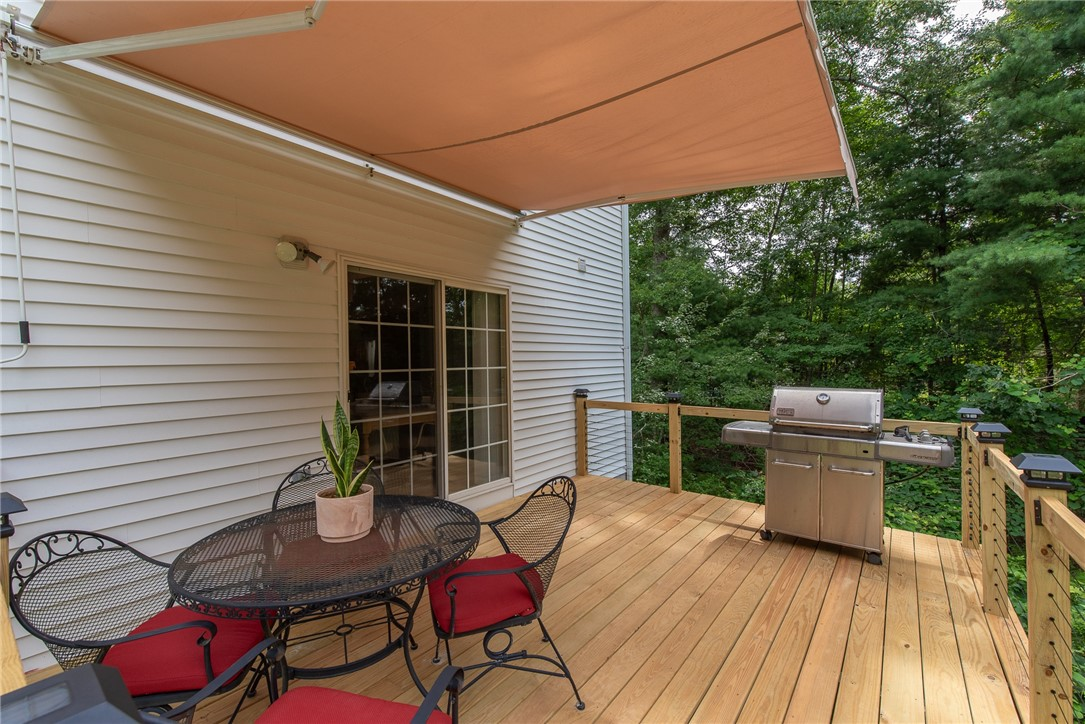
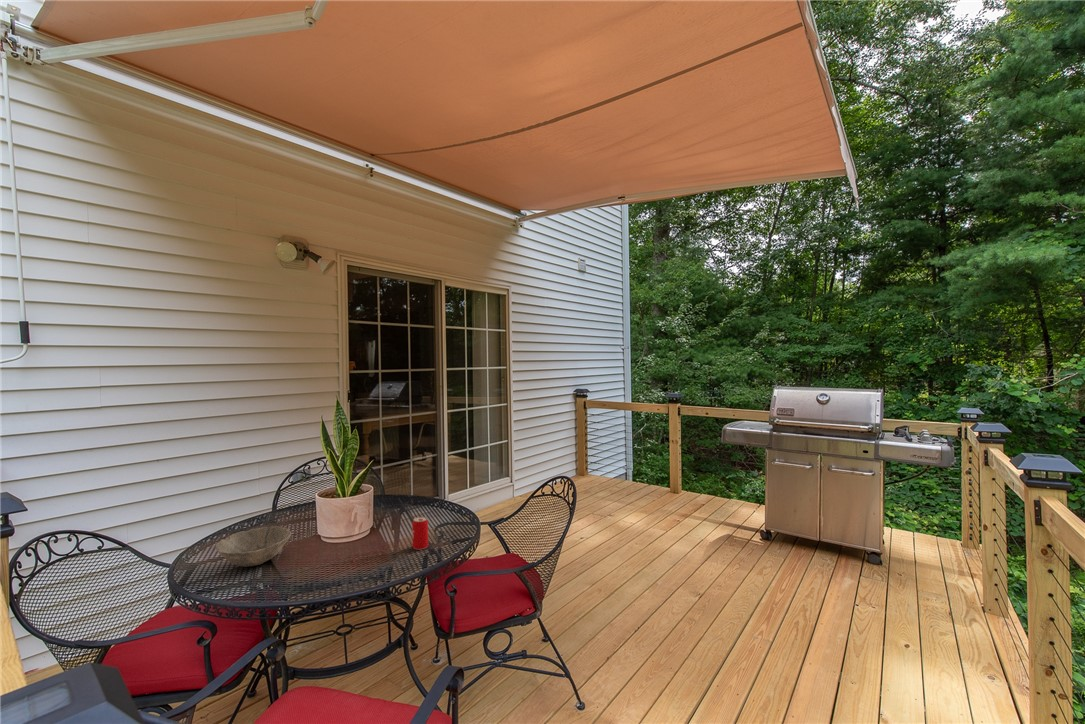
+ beverage can [411,516,429,551]
+ bowl [215,526,292,568]
